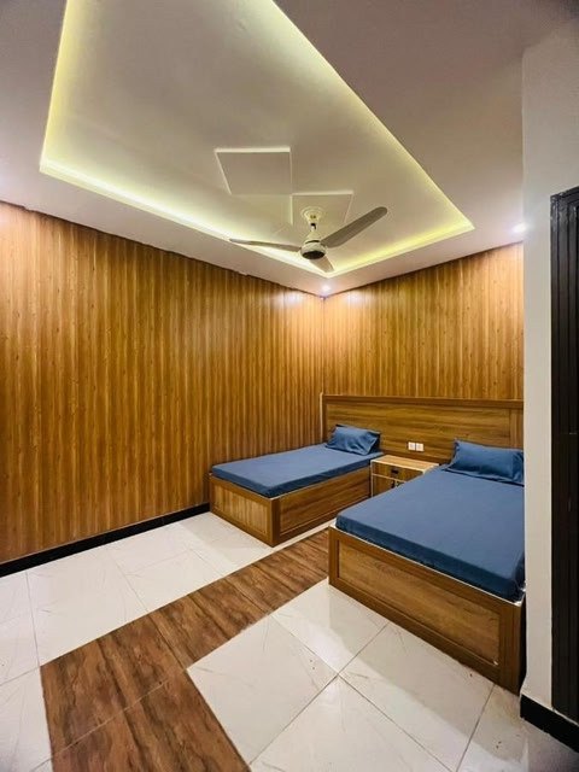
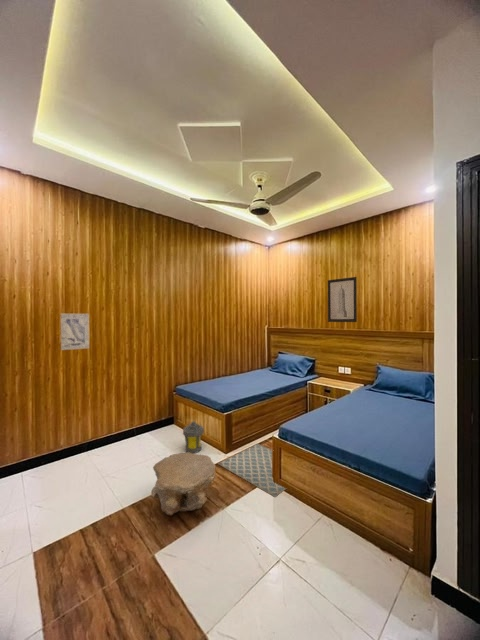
+ wall art [60,313,90,351]
+ lantern [182,420,205,454]
+ wall art [327,276,358,323]
+ stool [150,452,217,516]
+ bath mat [217,443,287,498]
